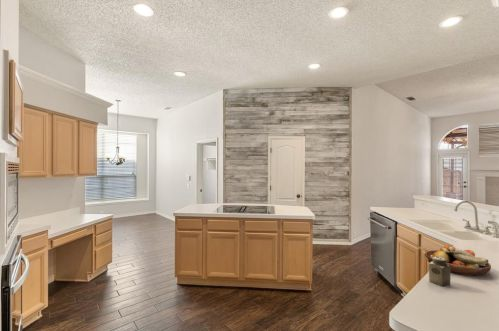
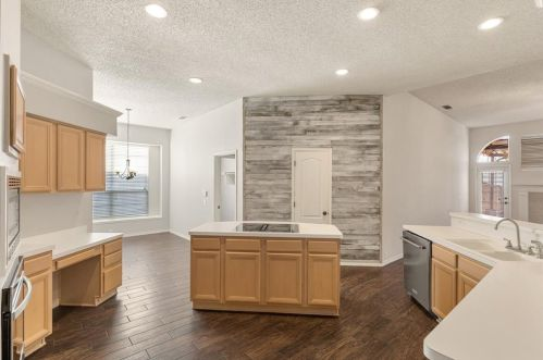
- salt shaker [428,257,451,287]
- fruit bowl [424,244,492,276]
